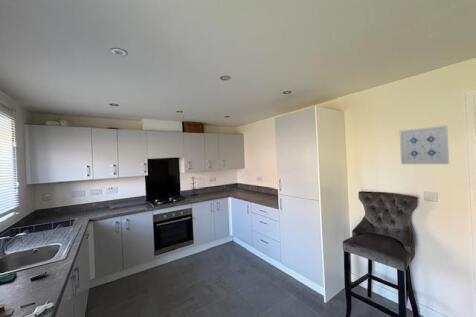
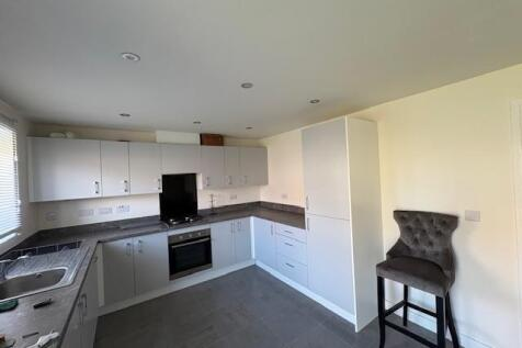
- wall art [399,124,450,165]
